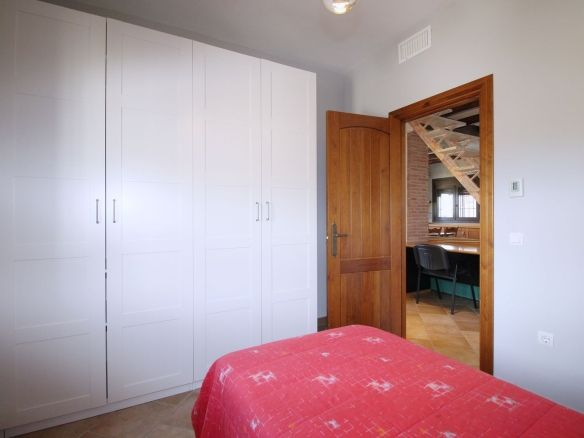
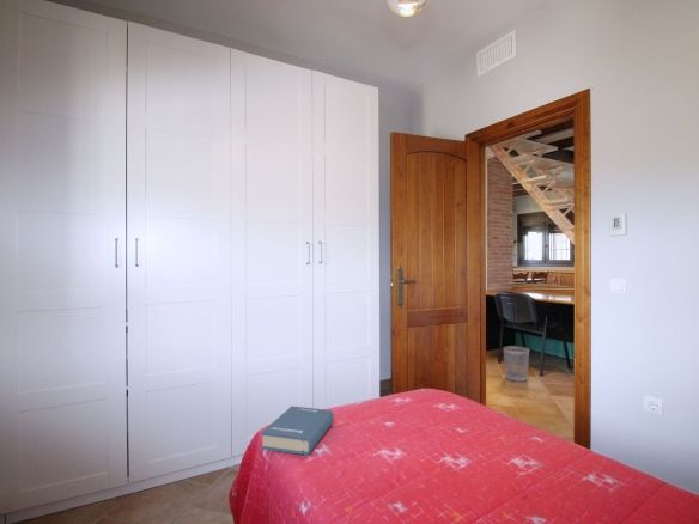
+ wastebasket [503,345,530,383]
+ book [260,406,334,456]
